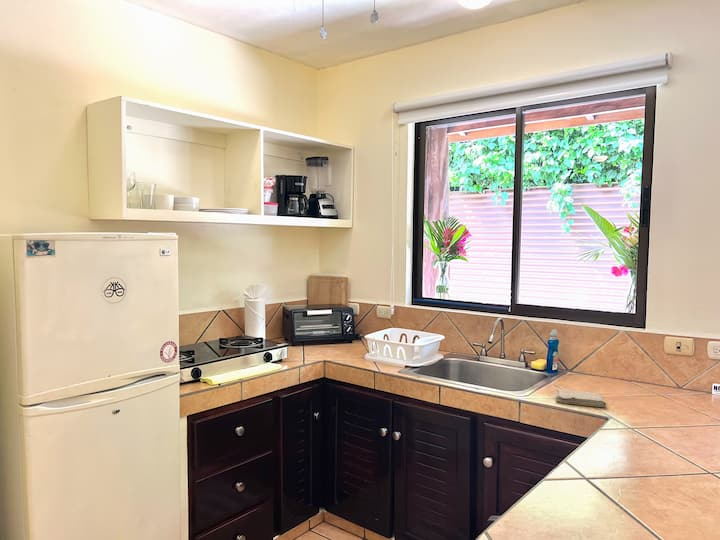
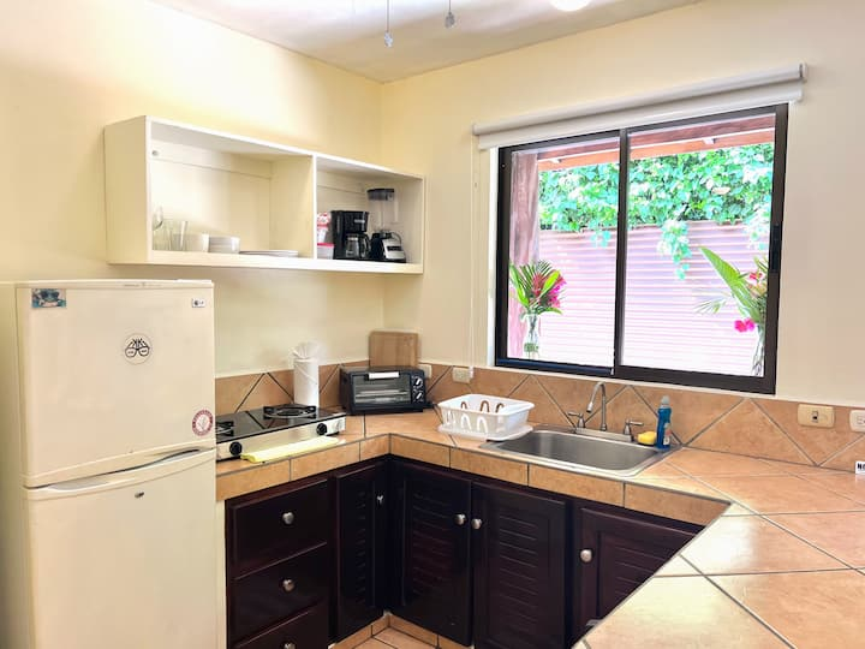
- washcloth [554,388,607,408]
